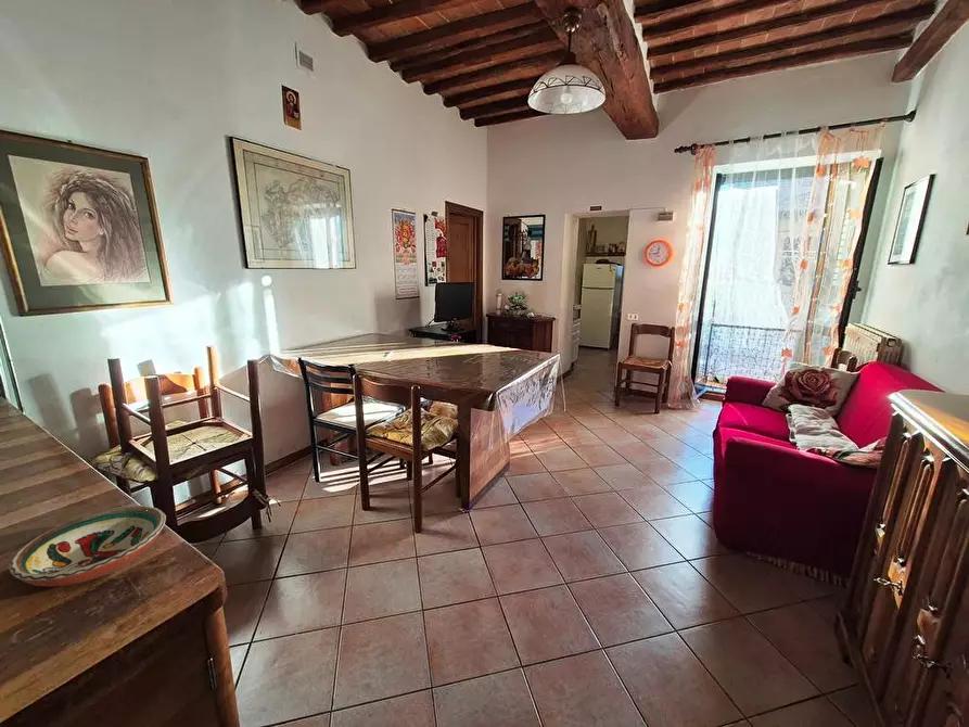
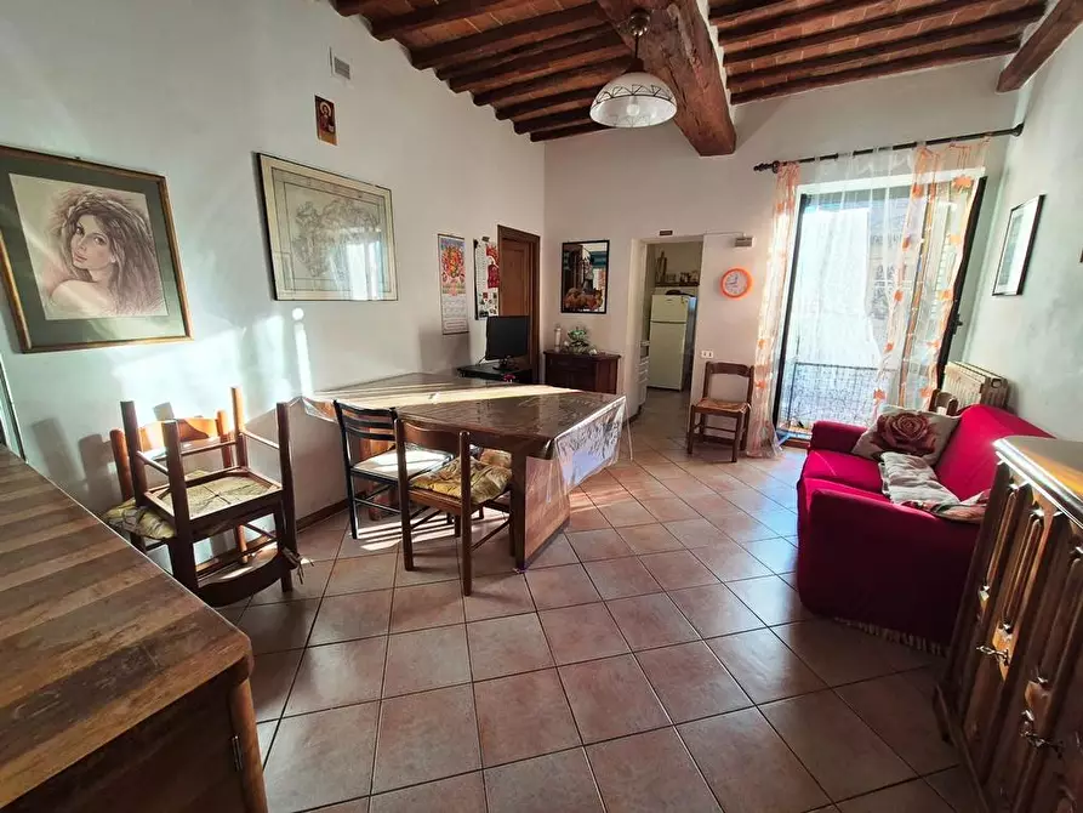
- decorative bowl [9,505,167,587]
